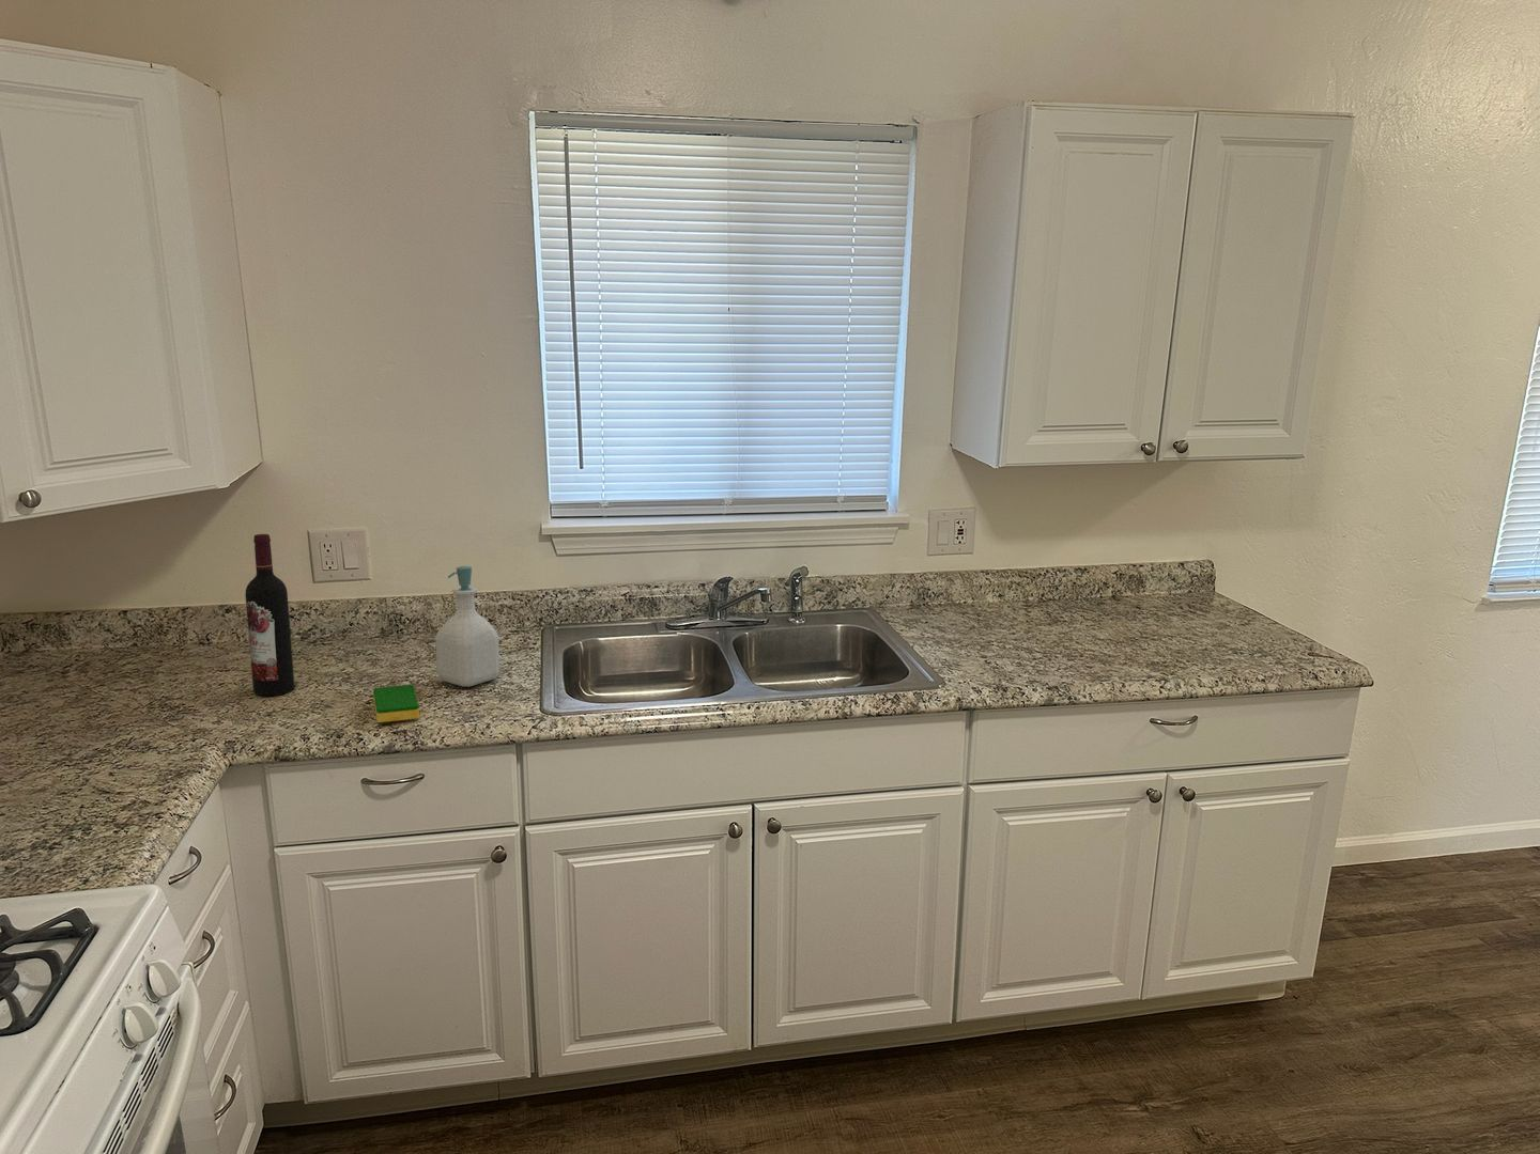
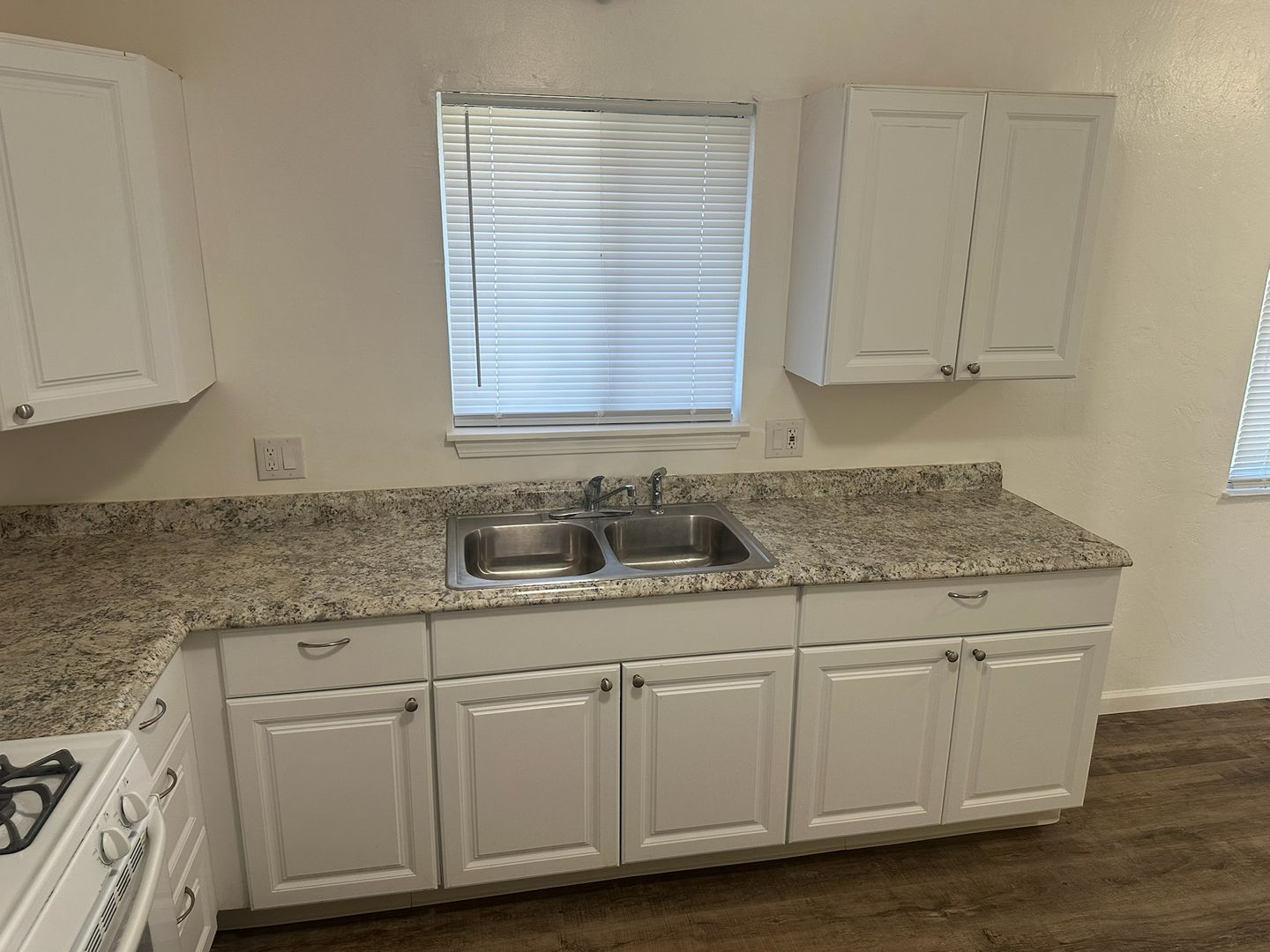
- wine bottle [244,533,295,697]
- dish sponge [372,684,421,724]
- soap bottle [434,565,501,689]
